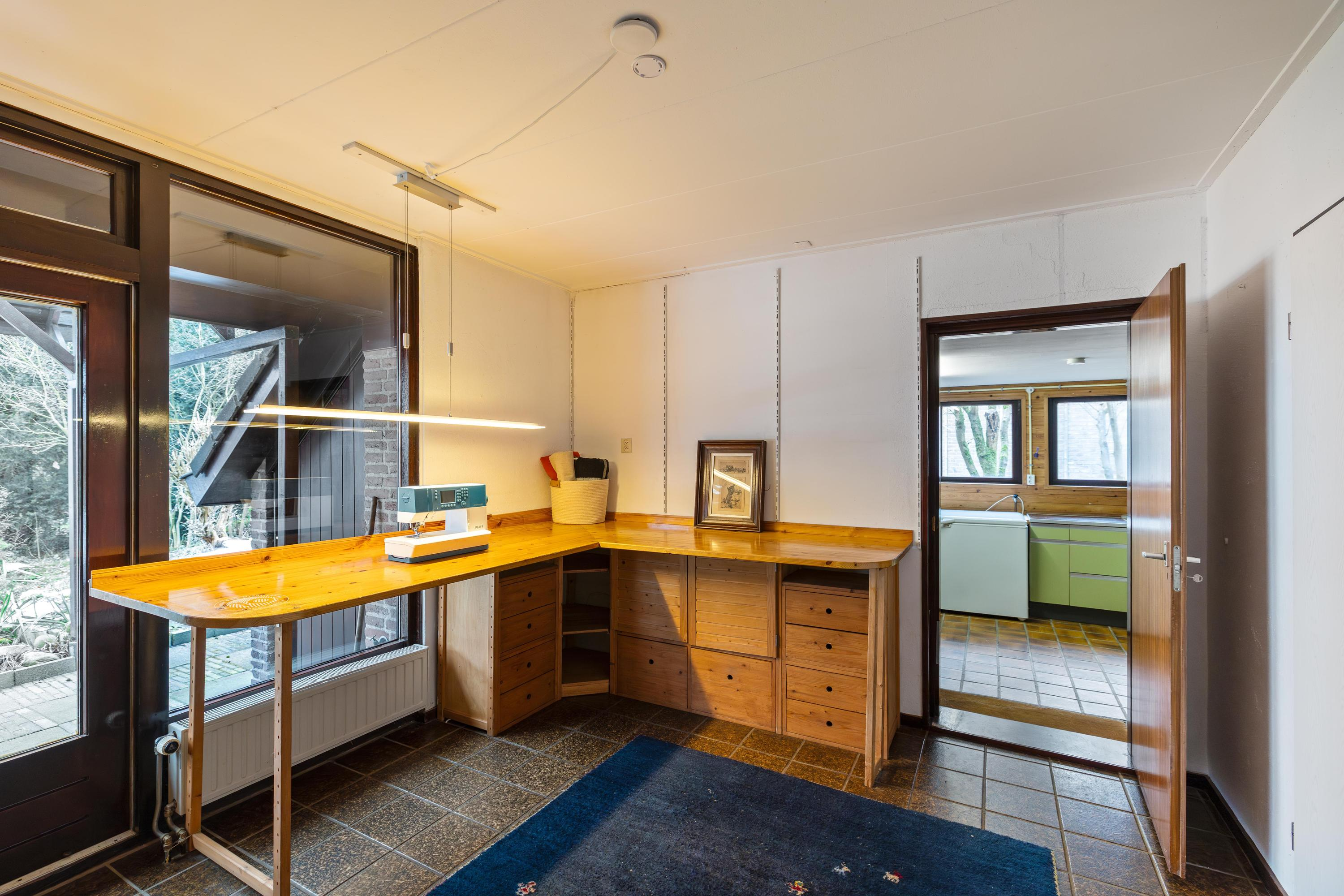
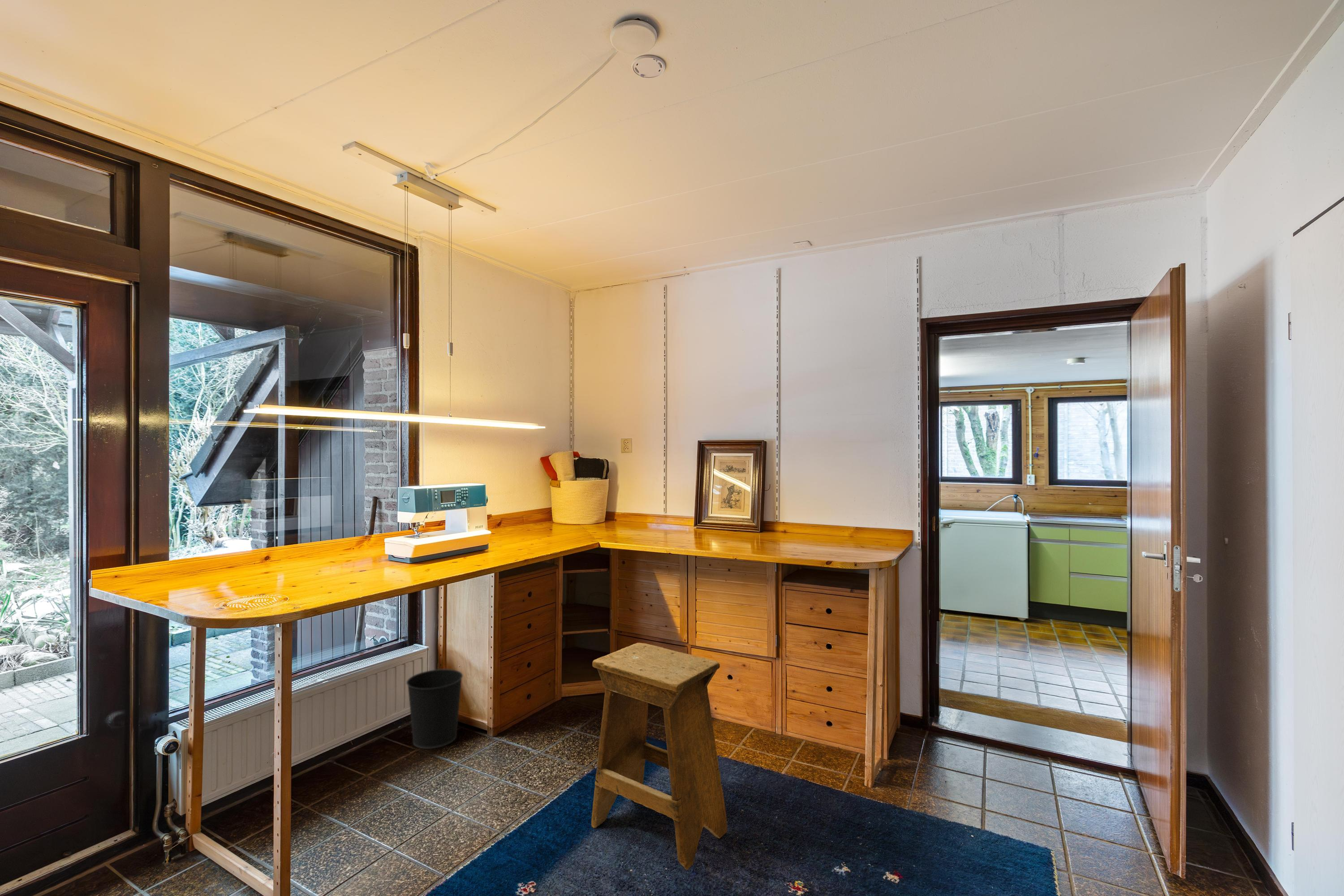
+ stool [591,642,728,870]
+ wastebasket [406,669,463,750]
